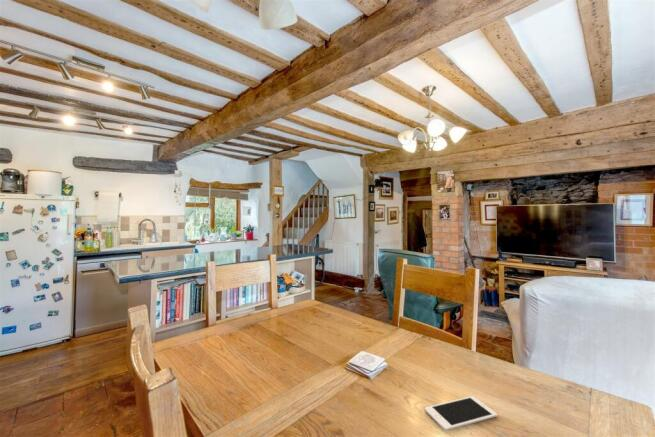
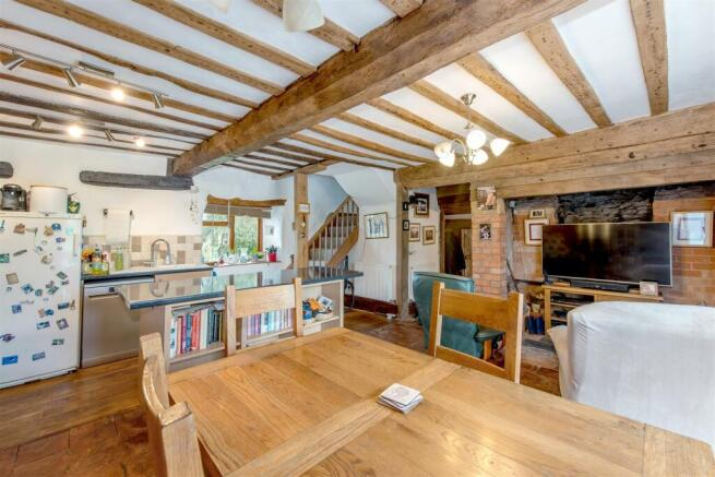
- cell phone [424,395,498,432]
